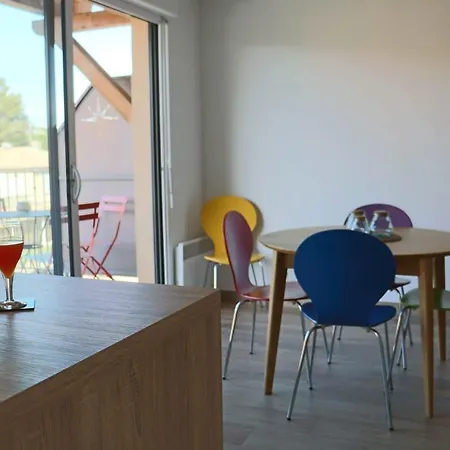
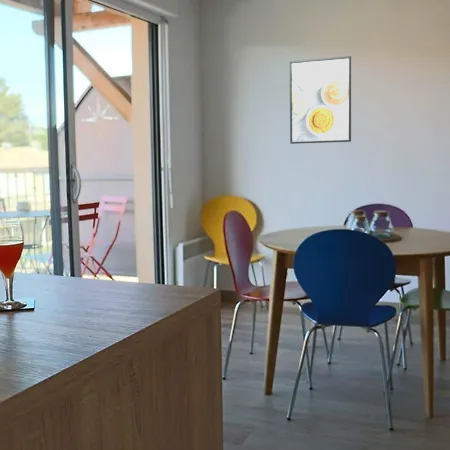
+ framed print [289,55,352,145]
